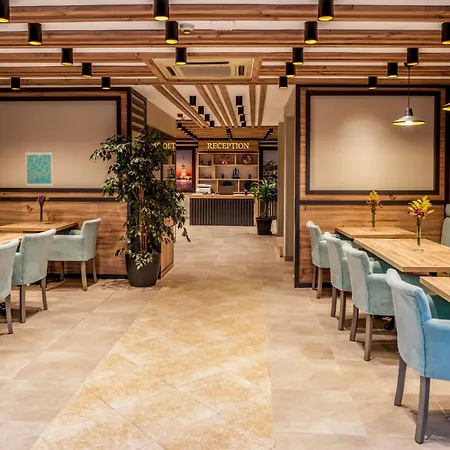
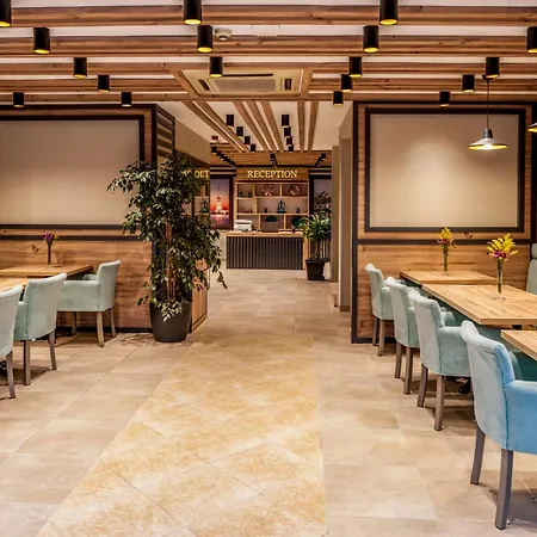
- wall art [24,151,54,188]
